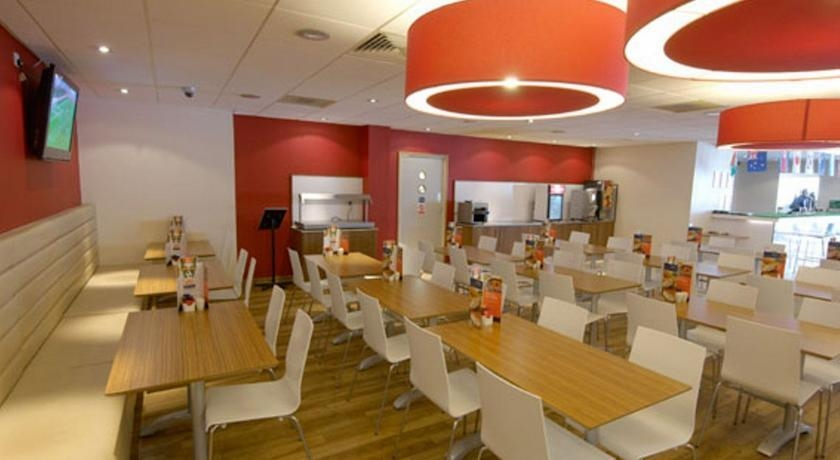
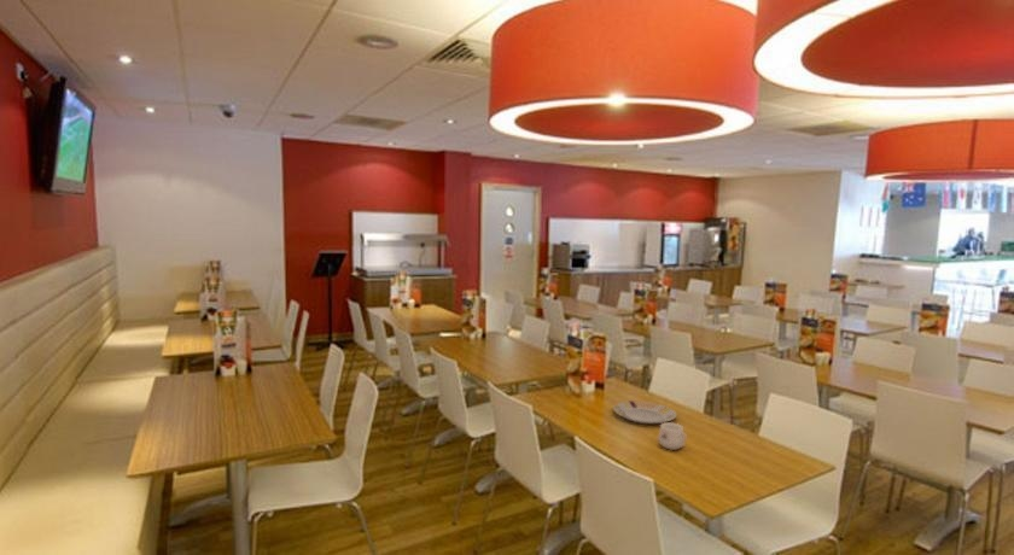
+ plate [612,399,677,425]
+ mug [657,421,688,451]
